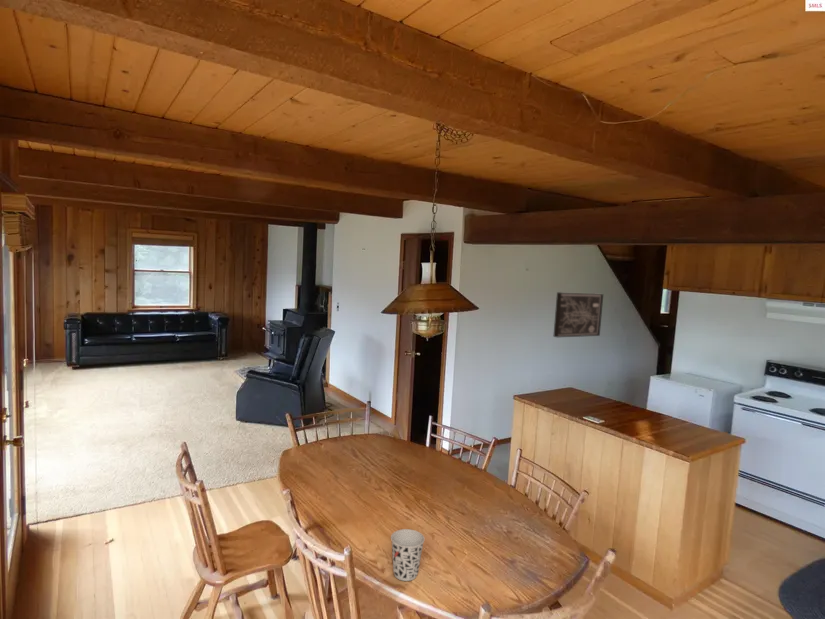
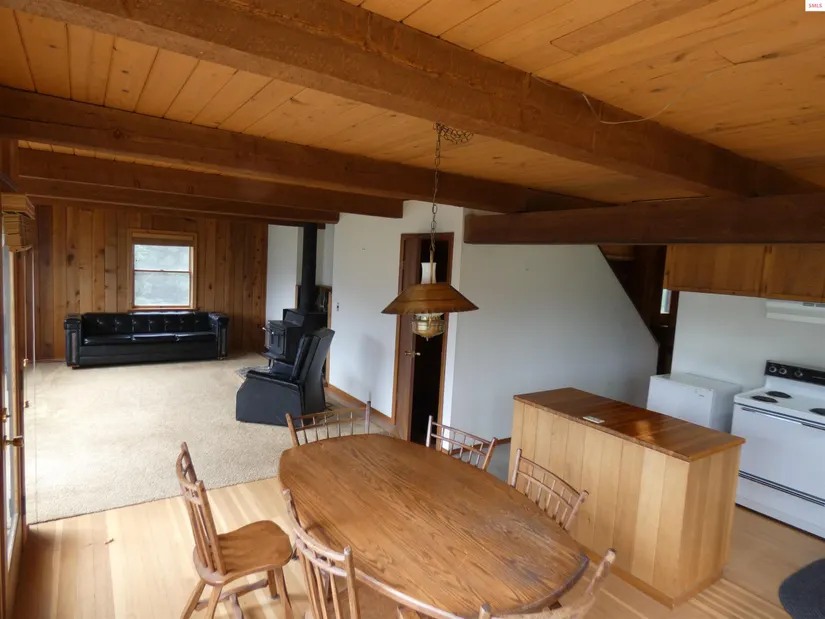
- cup [390,528,426,582]
- wall art [552,291,604,338]
